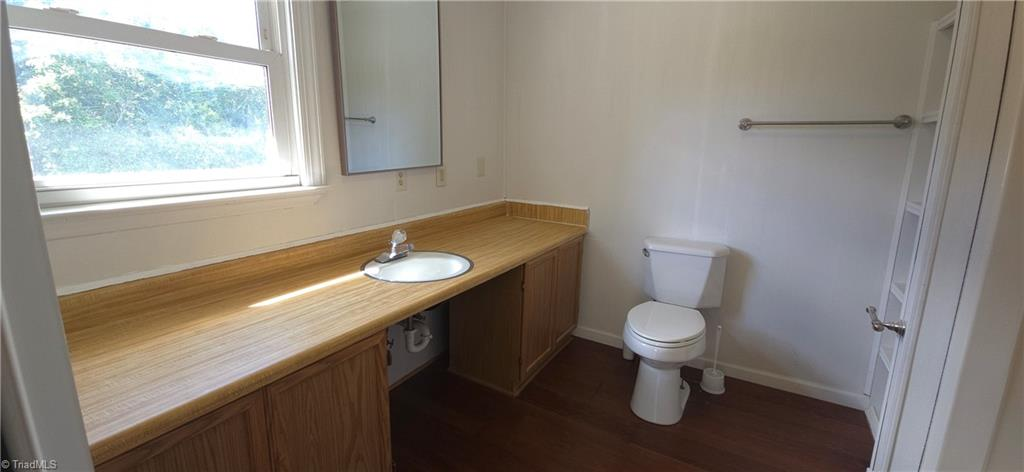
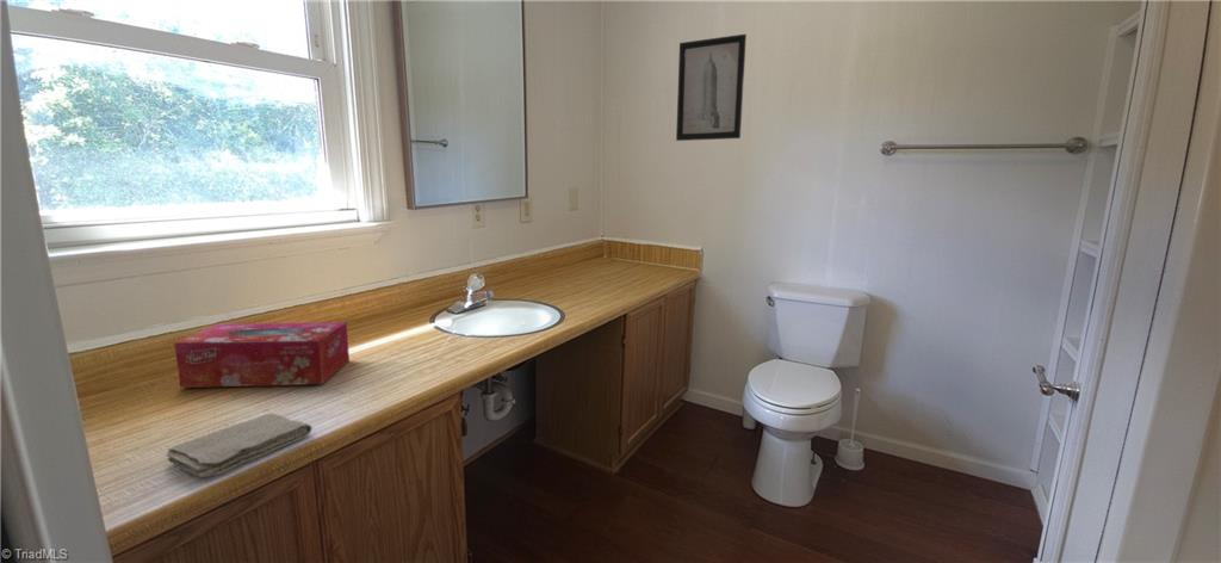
+ washcloth [166,413,314,478]
+ wall art [675,33,748,142]
+ tissue box [173,321,351,389]
